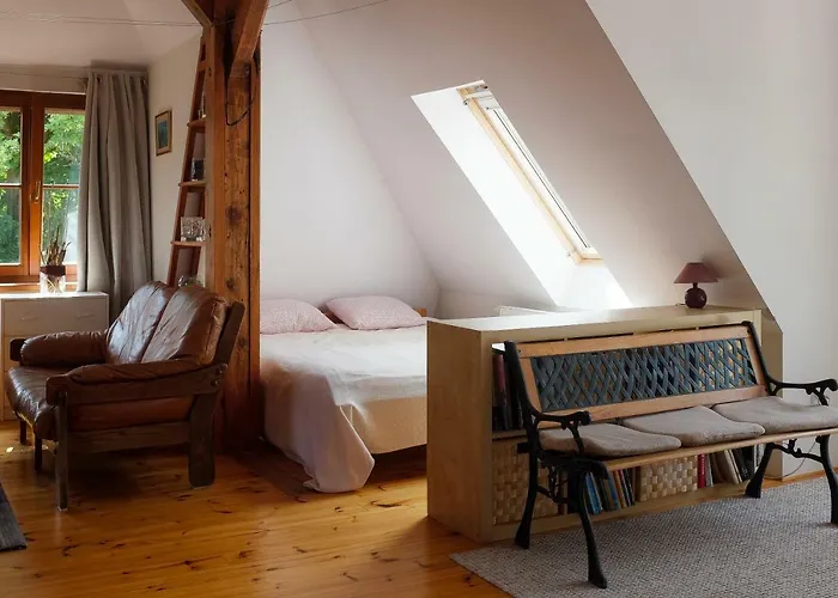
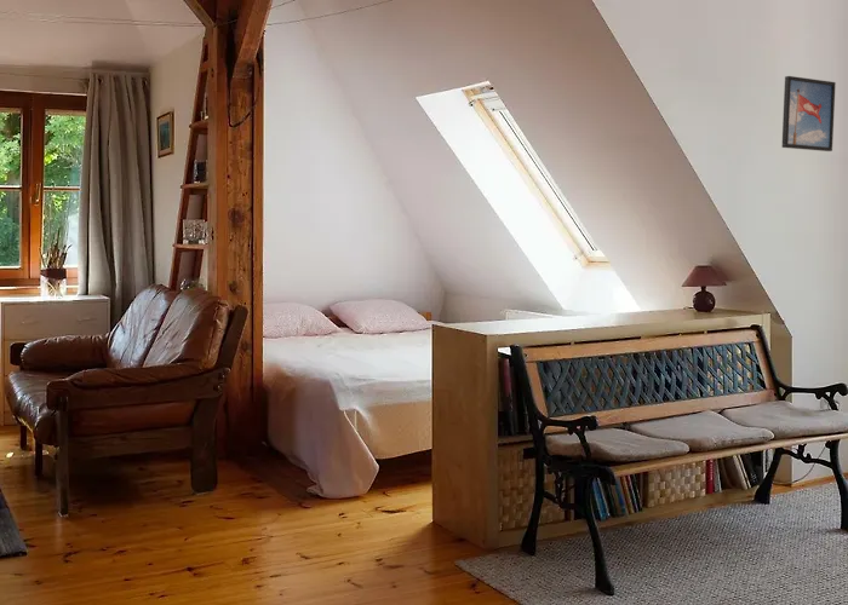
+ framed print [781,75,837,152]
